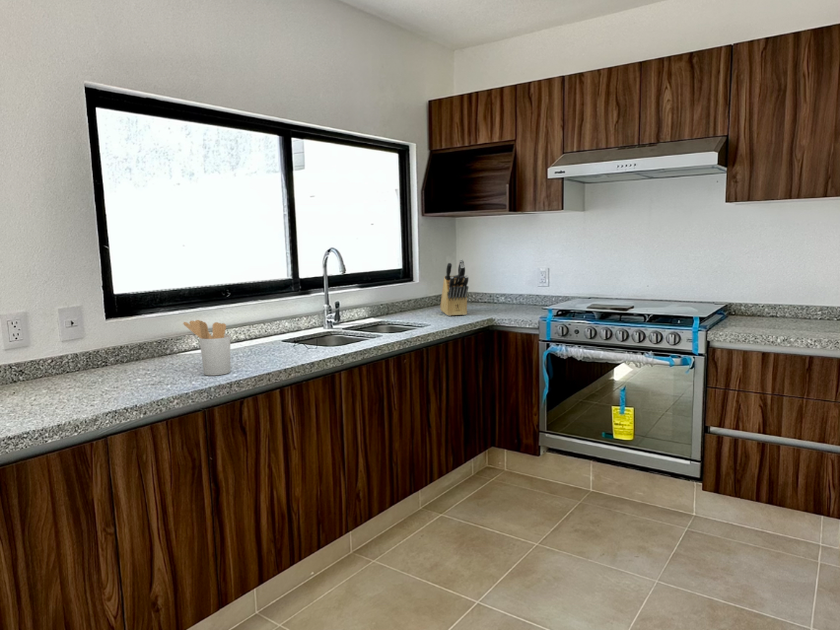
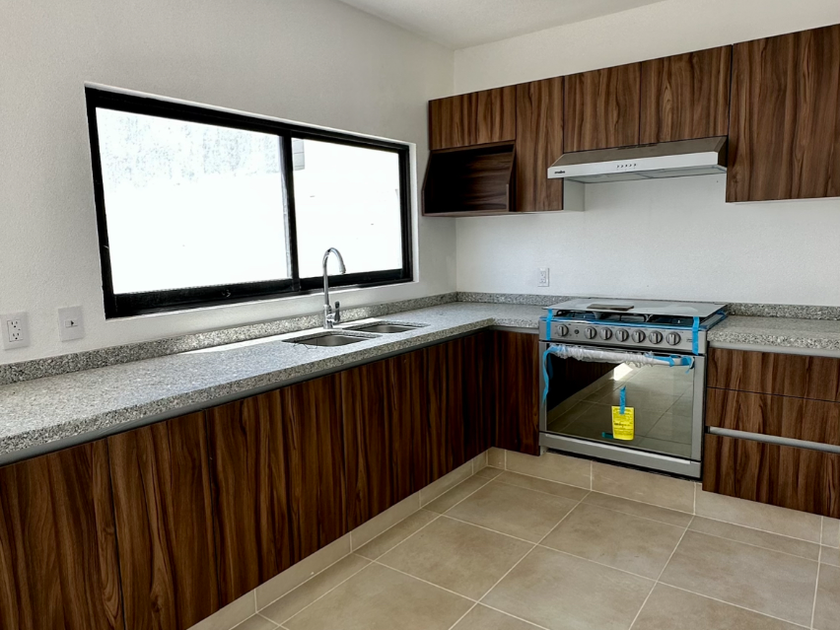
- knife block [439,258,469,317]
- utensil holder [182,319,231,377]
